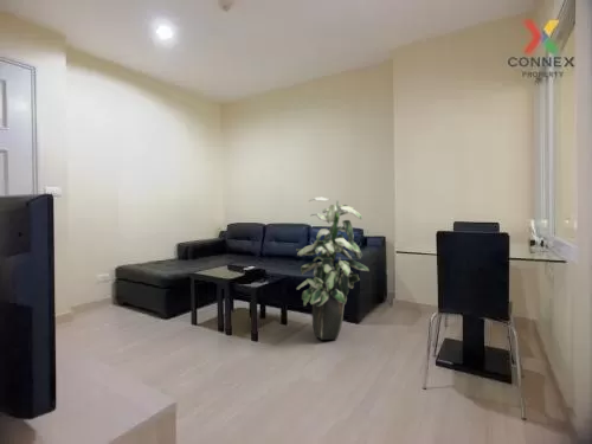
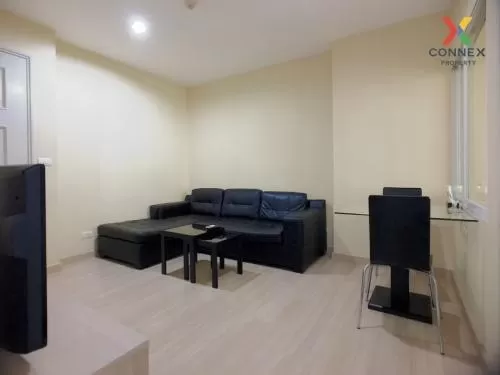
- indoor plant [295,197,371,341]
